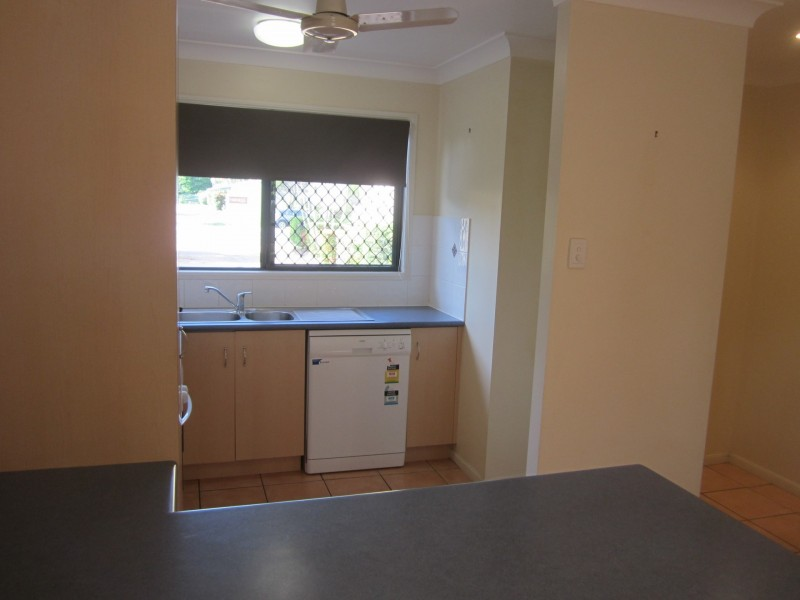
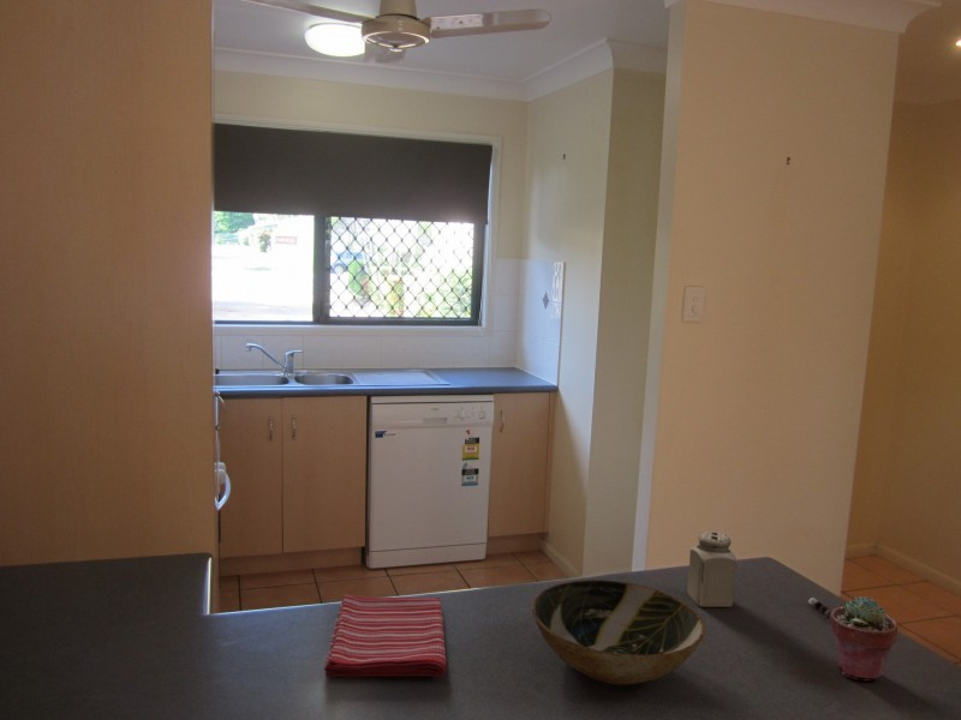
+ salt shaker [686,530,738,608]
+ dish towel [323,593,448,678]
+ pepper shaker [807,596,832,619]
+ potted succulent [829,595,899,682]
+ bowl [531,578,706,686]
